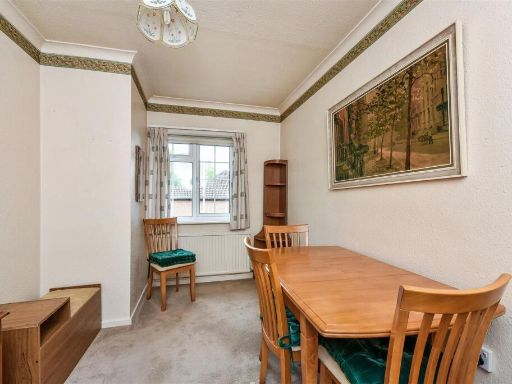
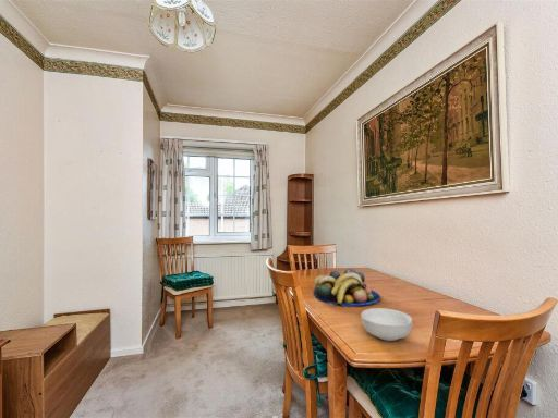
+ fruit bowl [313,268,381,307]
+ cereal bowl [360,307,413,342]
